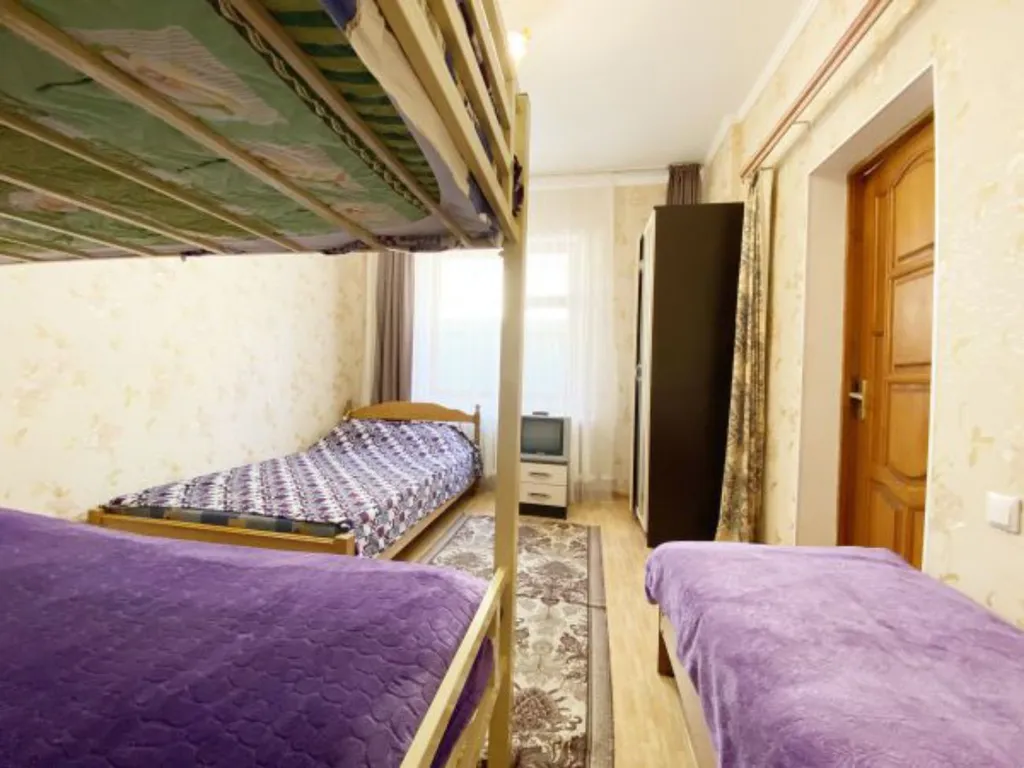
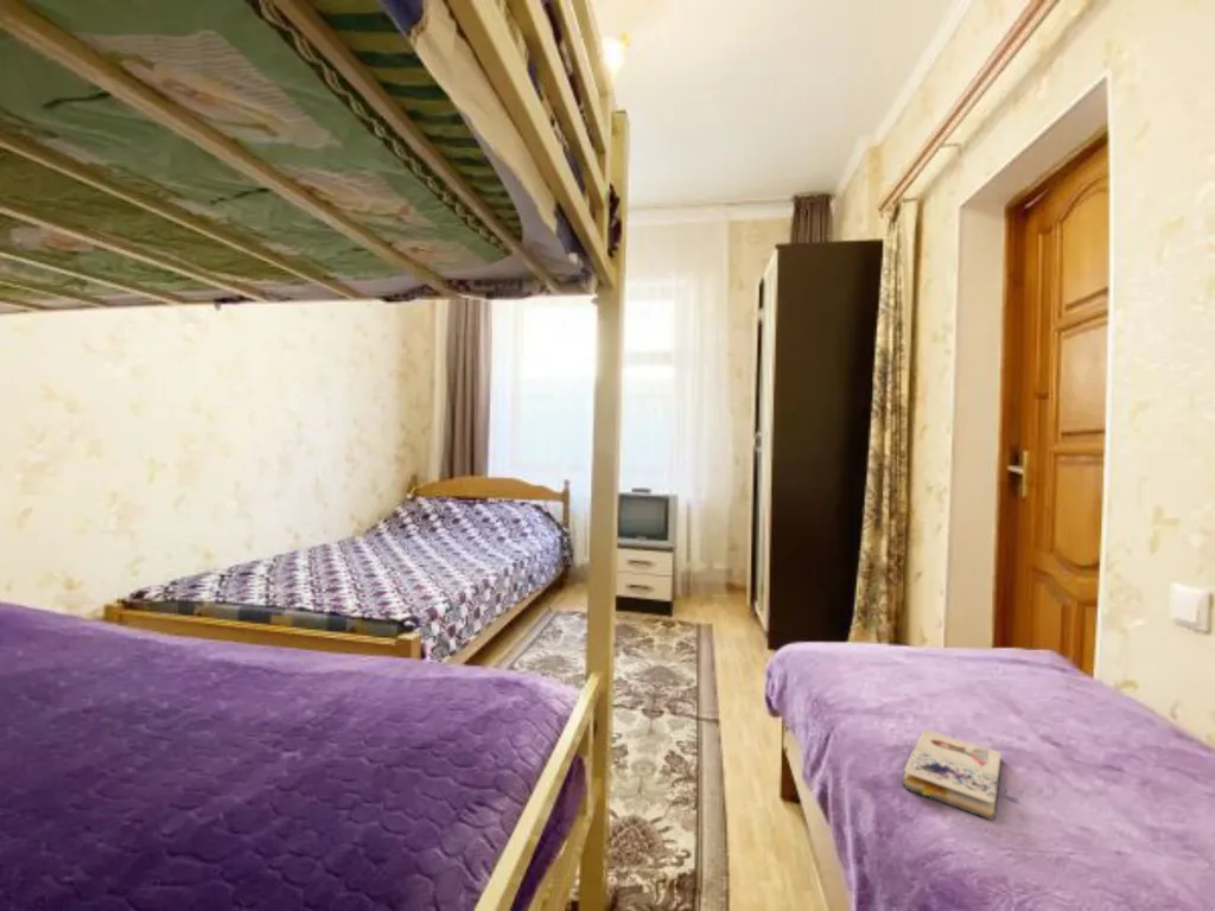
+ paperback book [902,728,1019,821]
